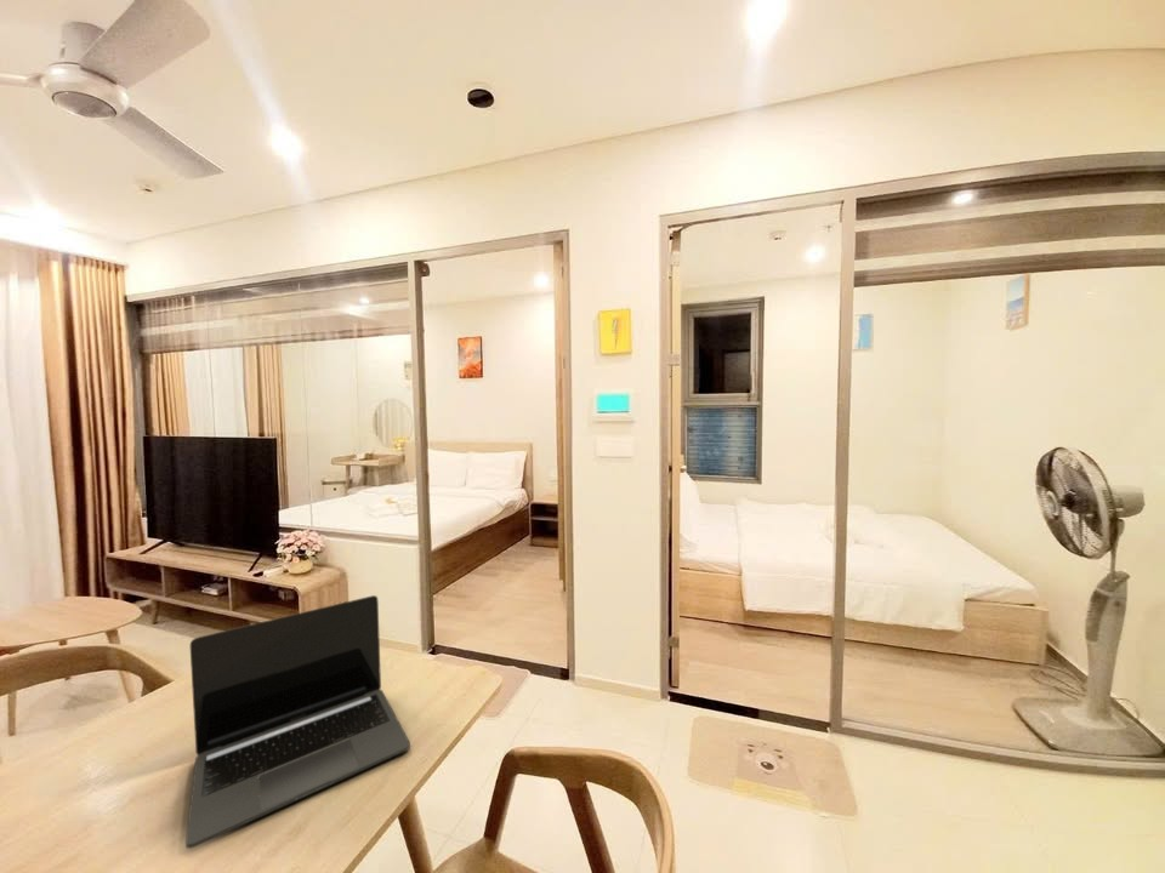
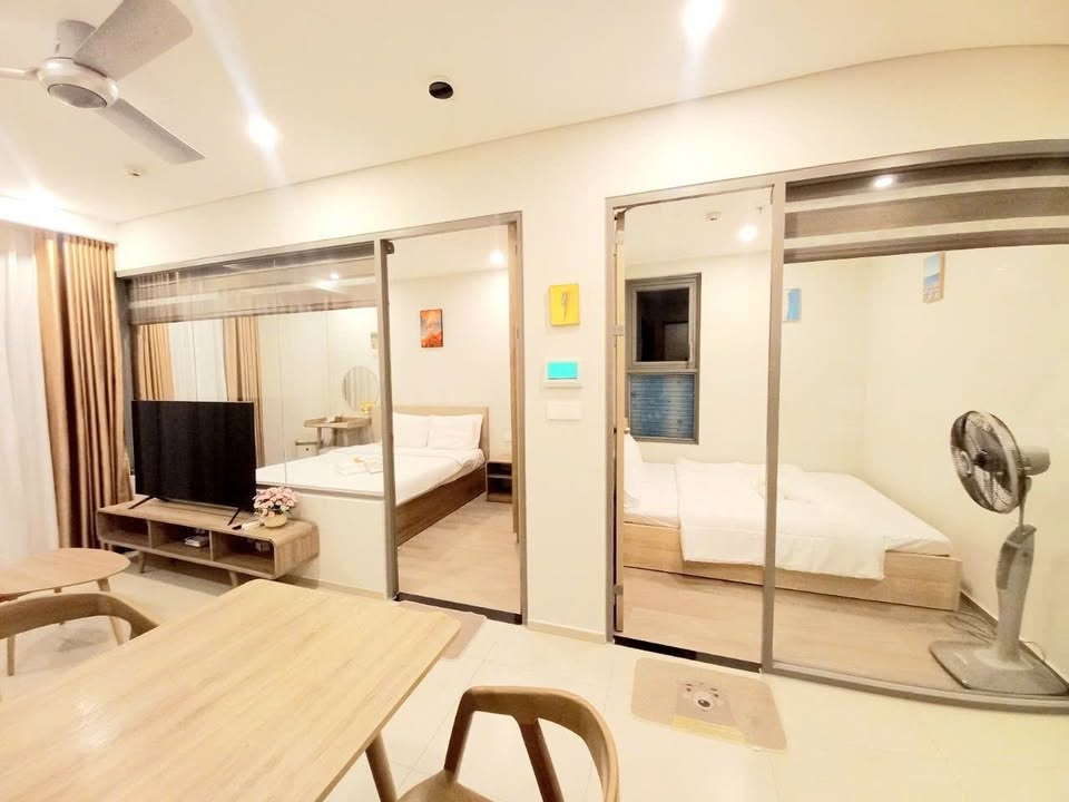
- laptop [184,594,411,850]
